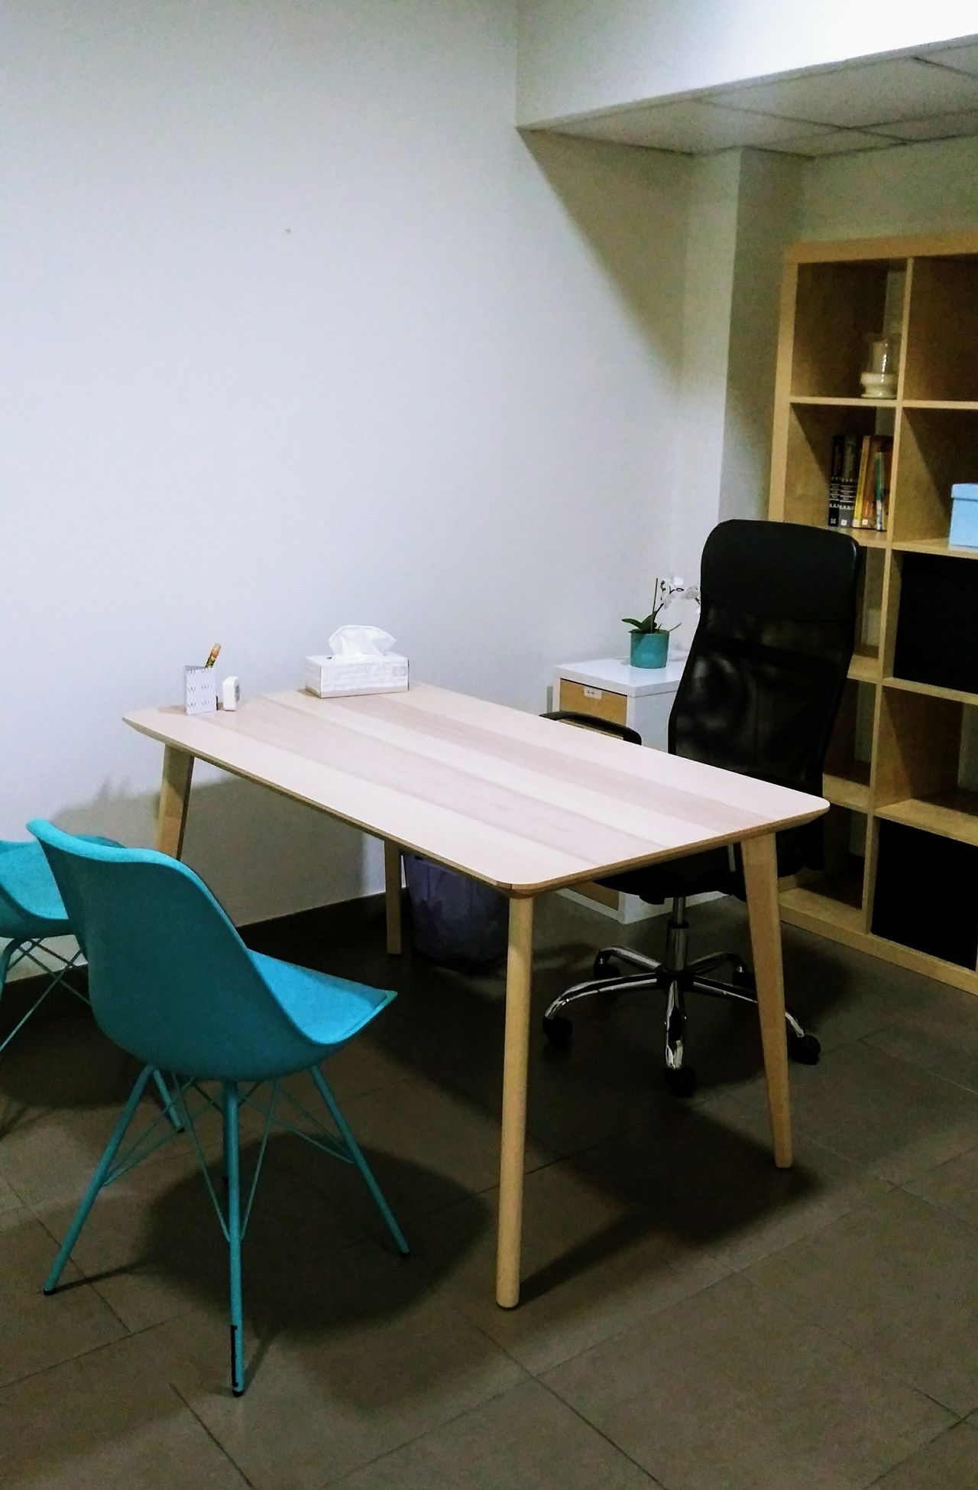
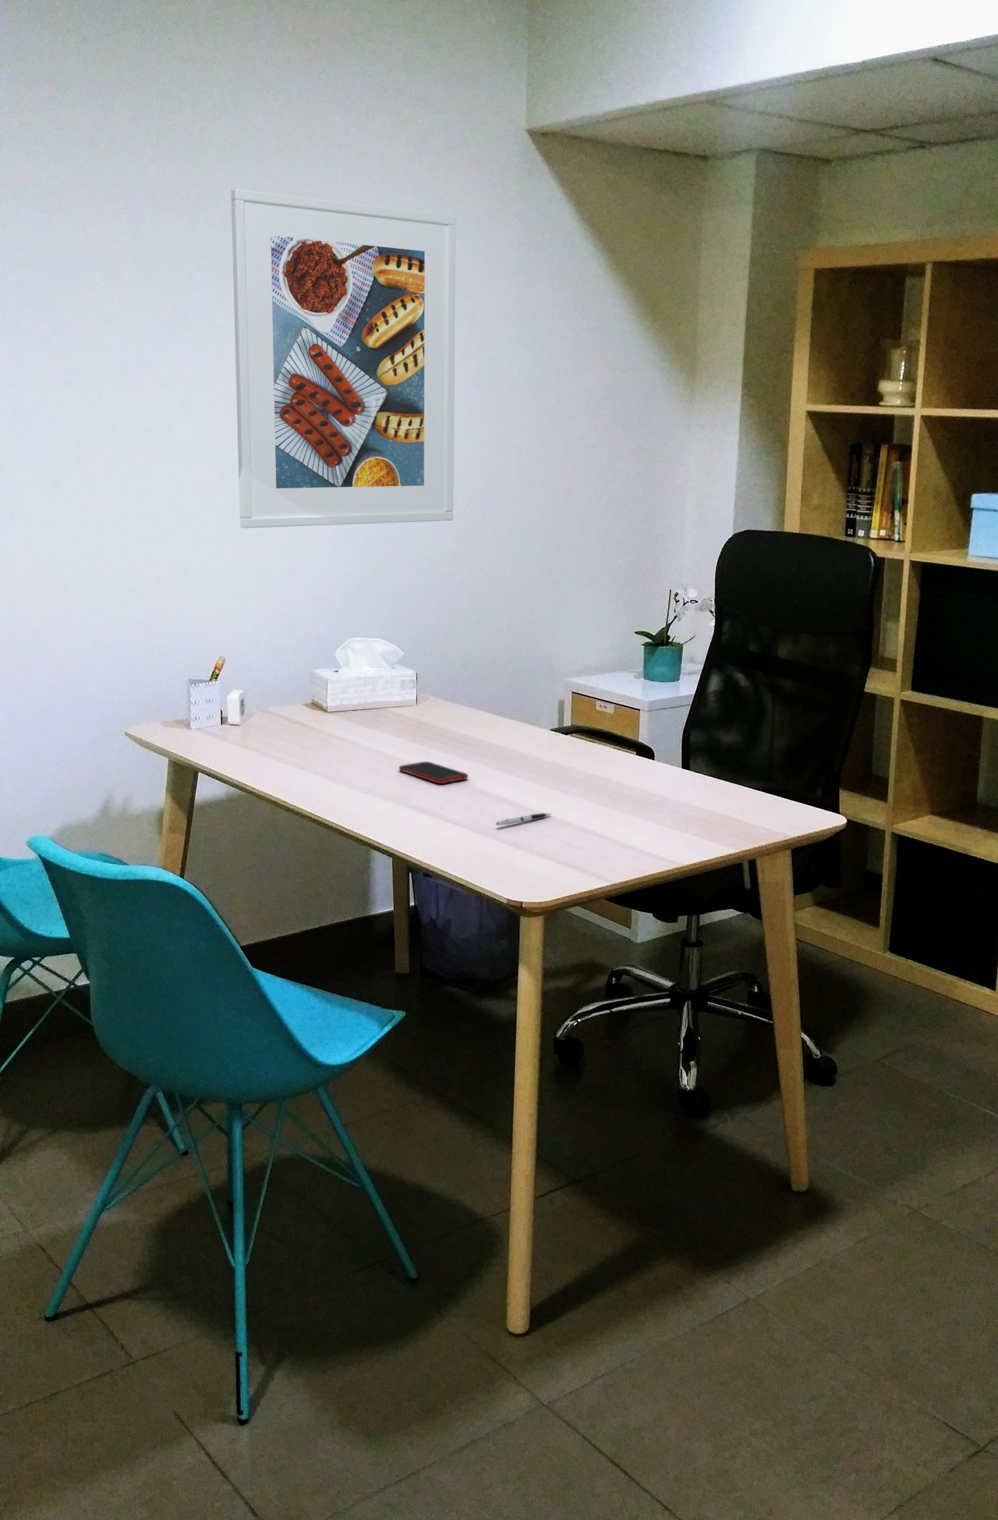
+ pen [495,812,552,827]
+ cell phone [399,761,469,785]
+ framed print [231,188,456,529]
